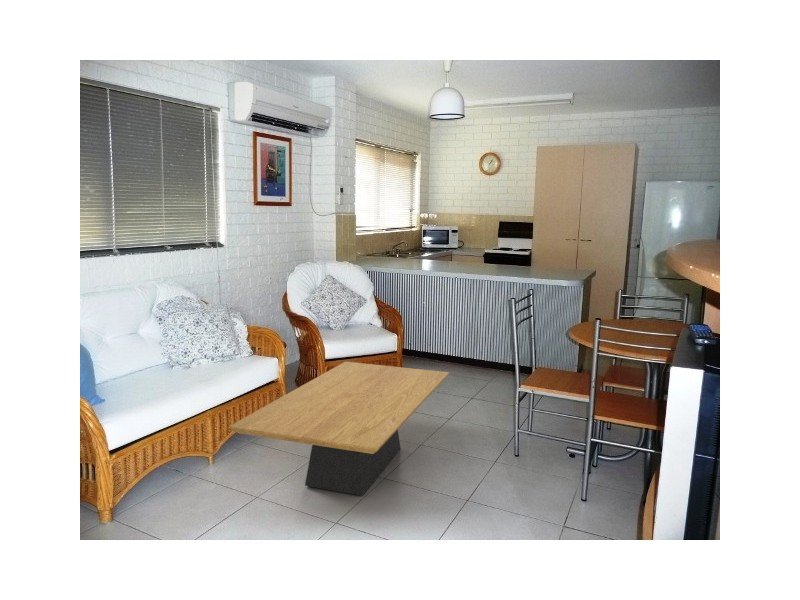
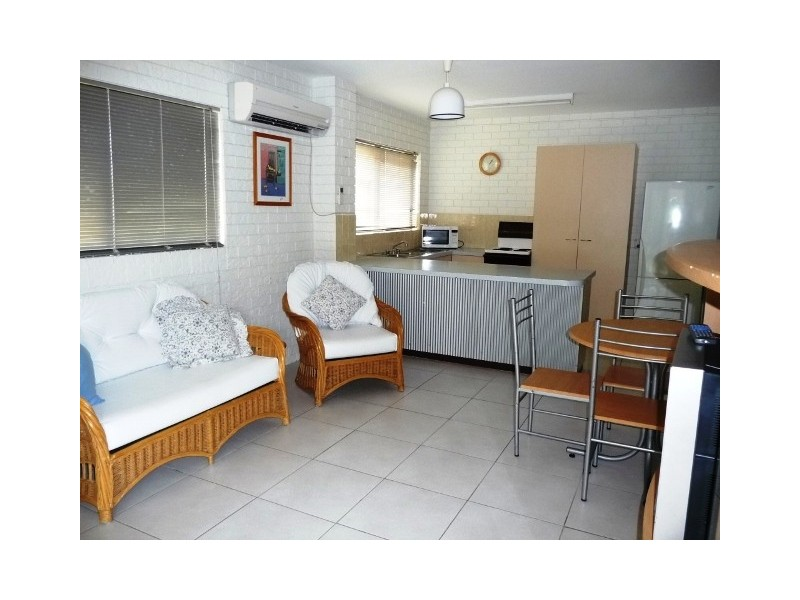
- coffee table [228,361,450,496]
